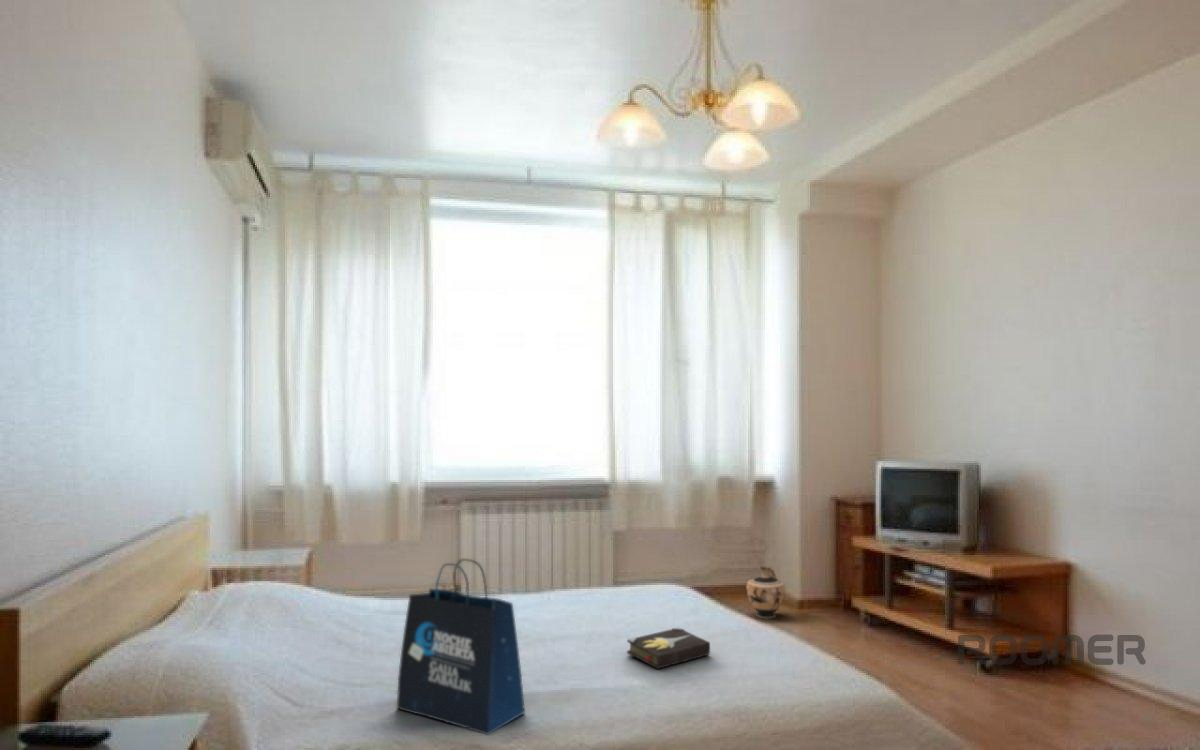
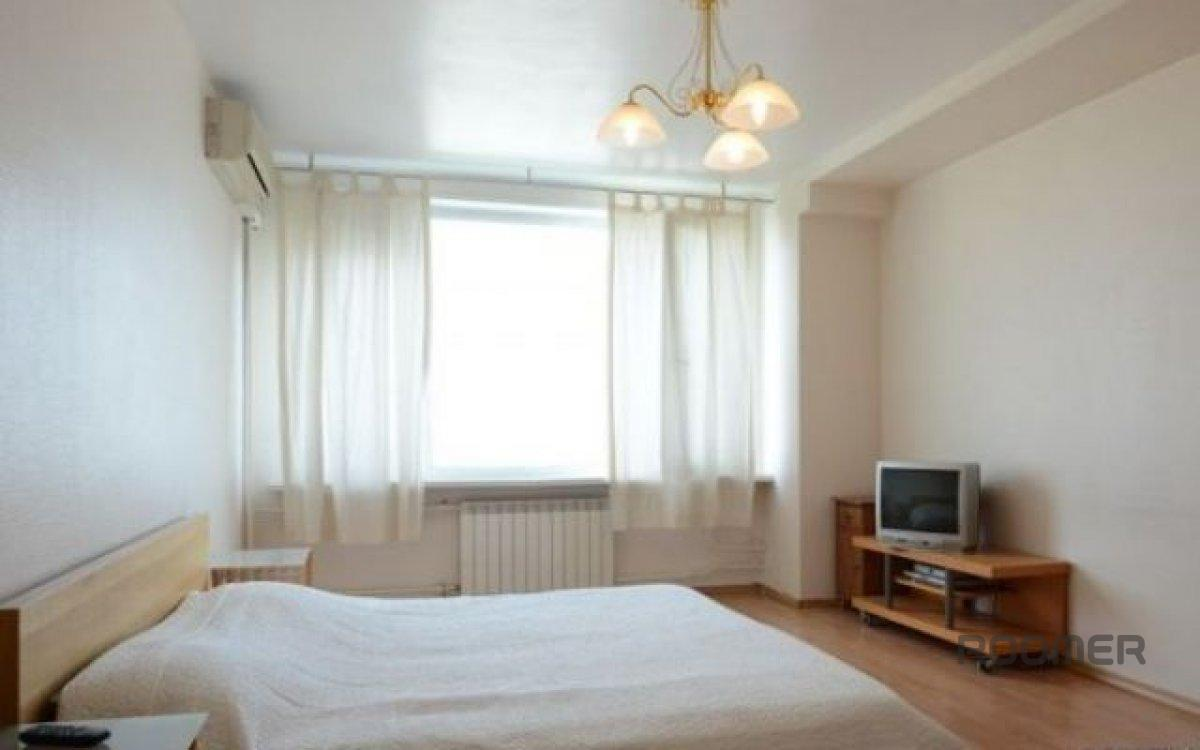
- hardback book [626,626,711,670]
- tote bag [396,558,526,736]
- ceramic jug [745,565,786,619]
